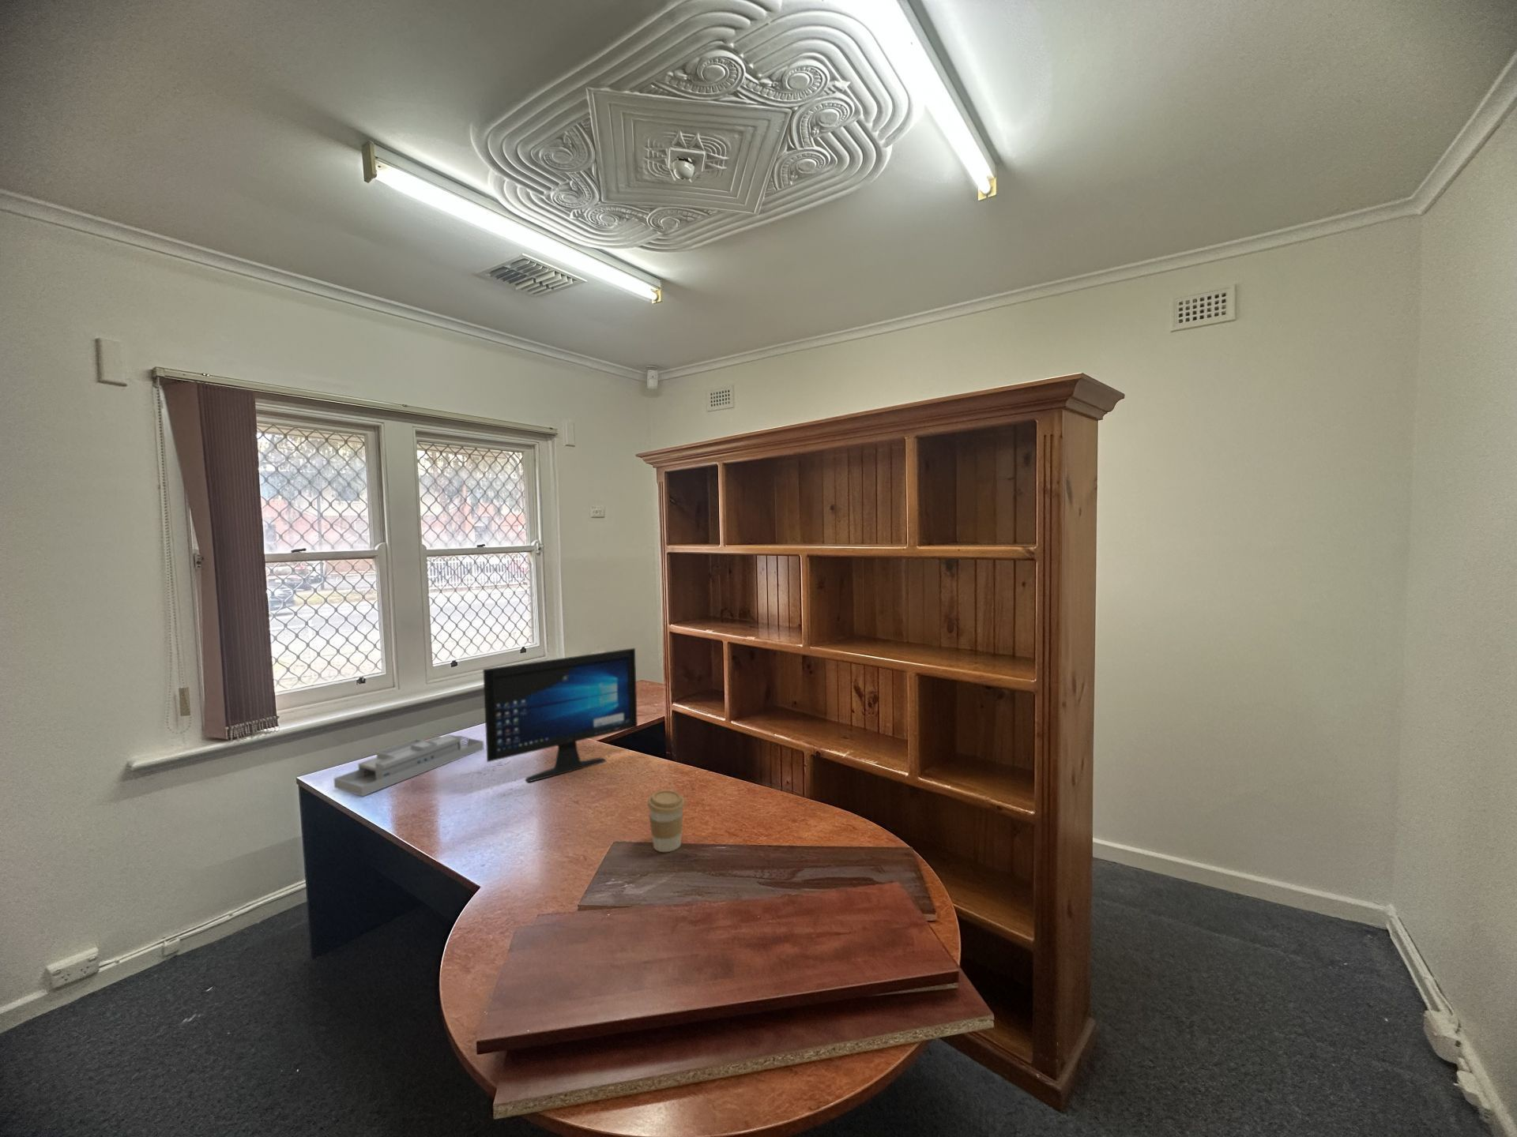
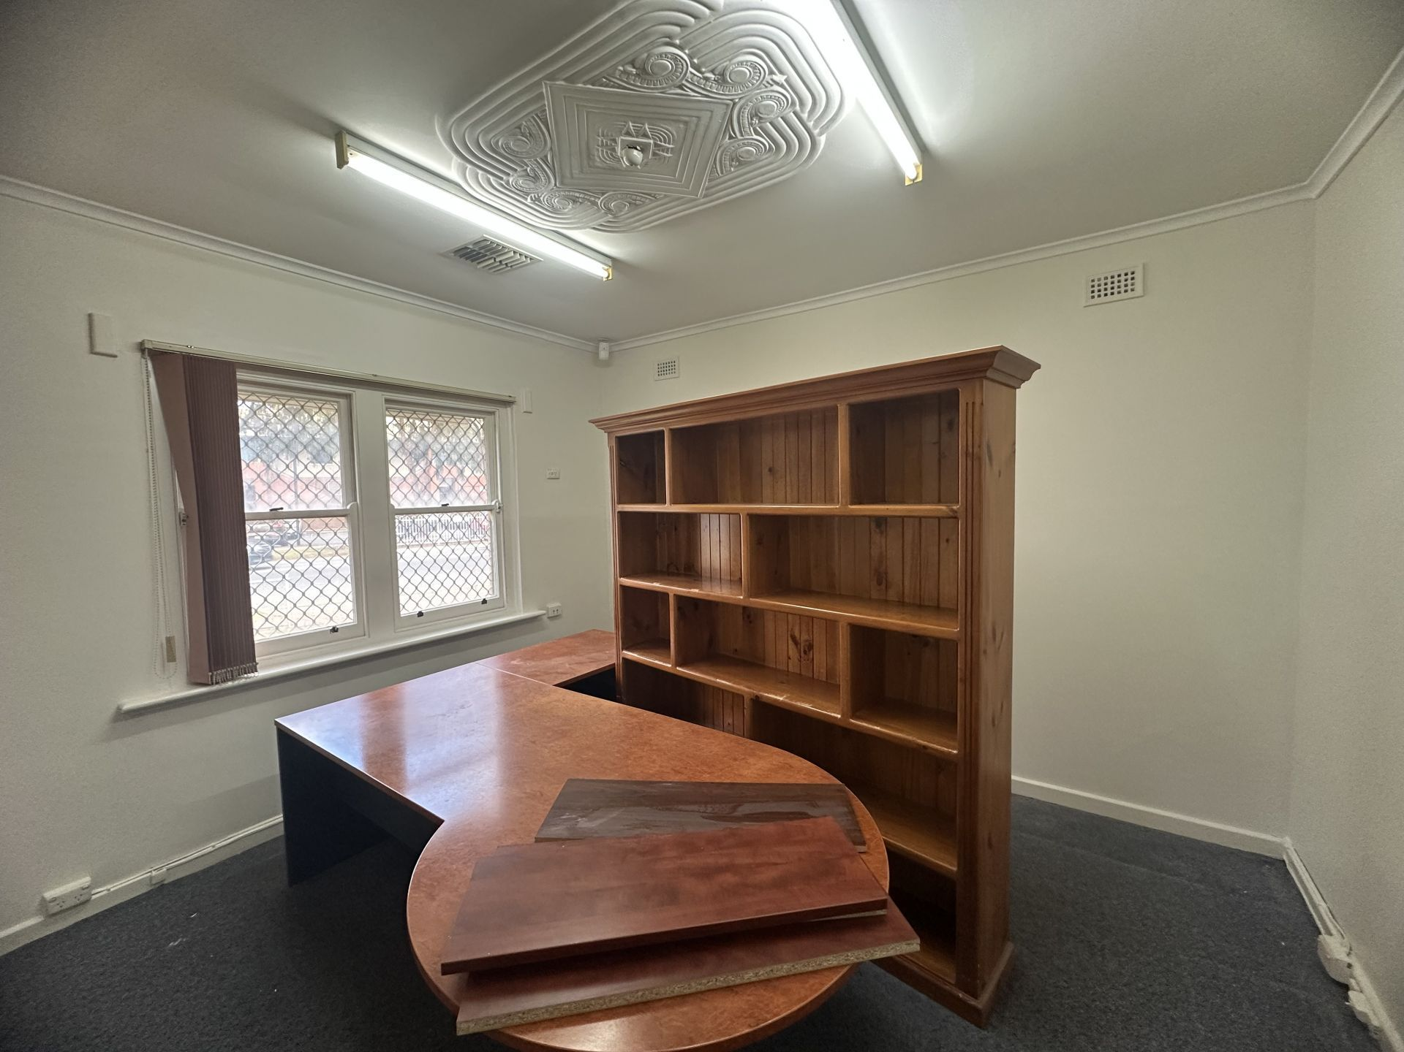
- coffee cup [647,789,686,853]
- computer monitor [481,647,638,782]
- desk organizer [333,733,484,798]
